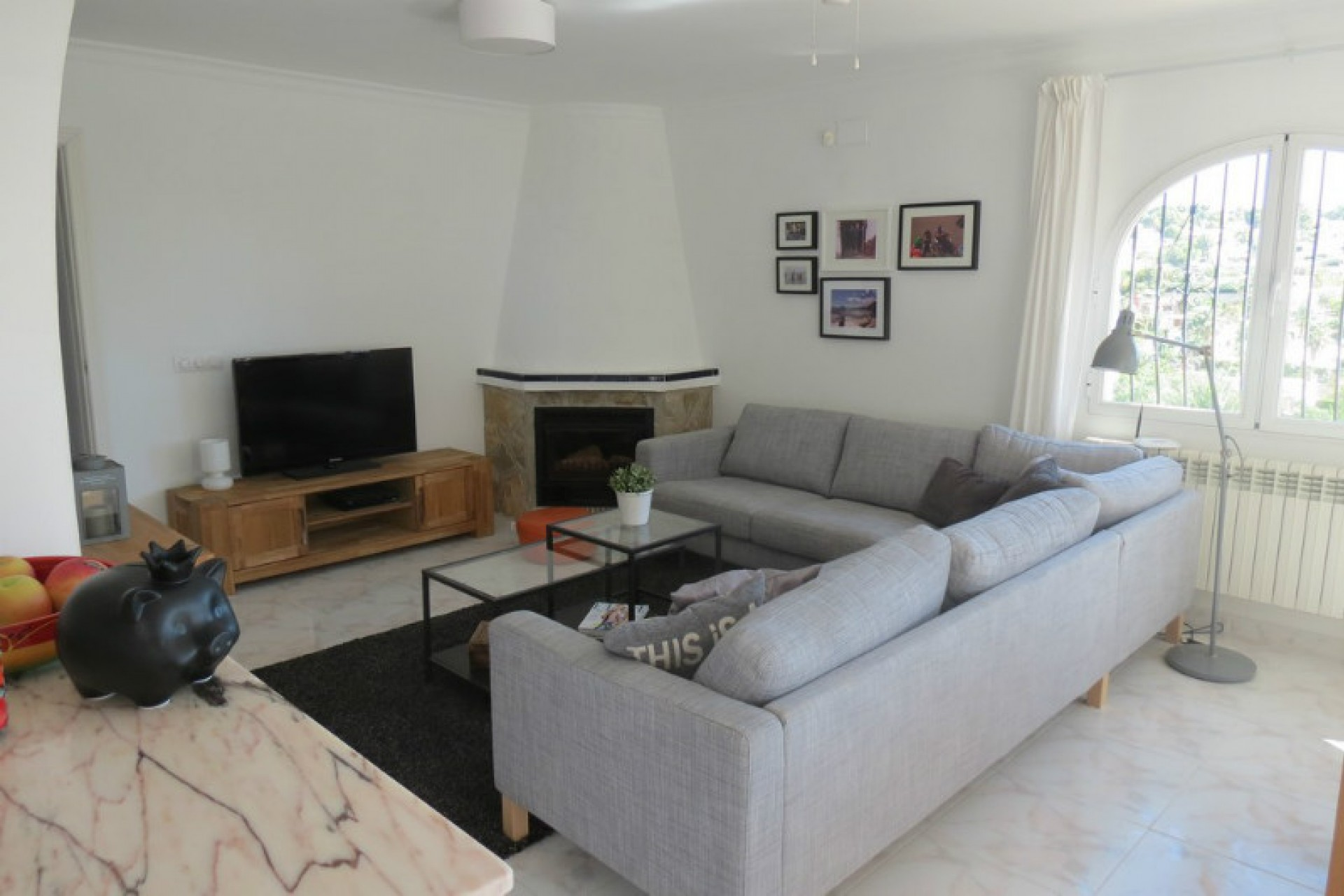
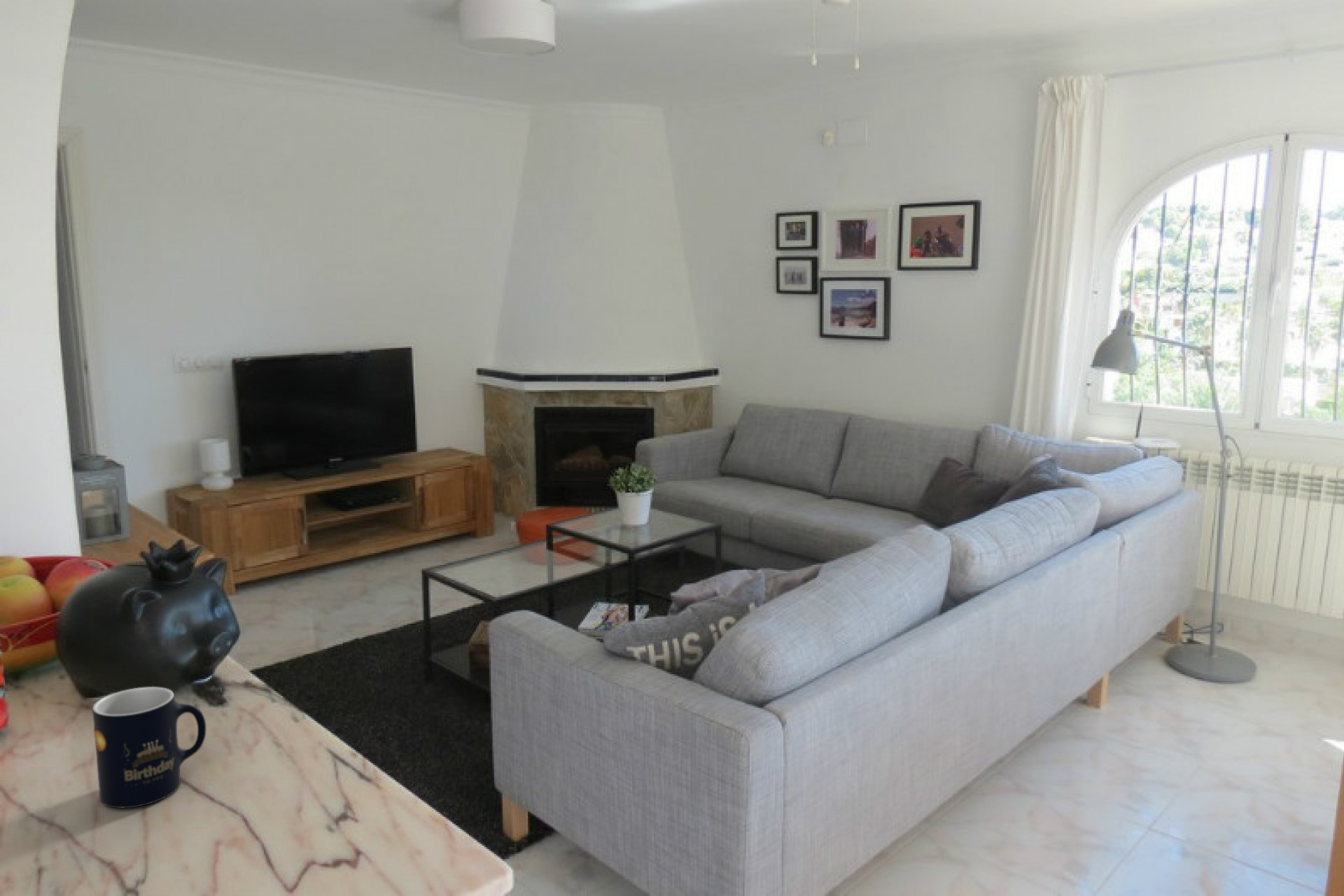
+ mug [92,686,207,809]
